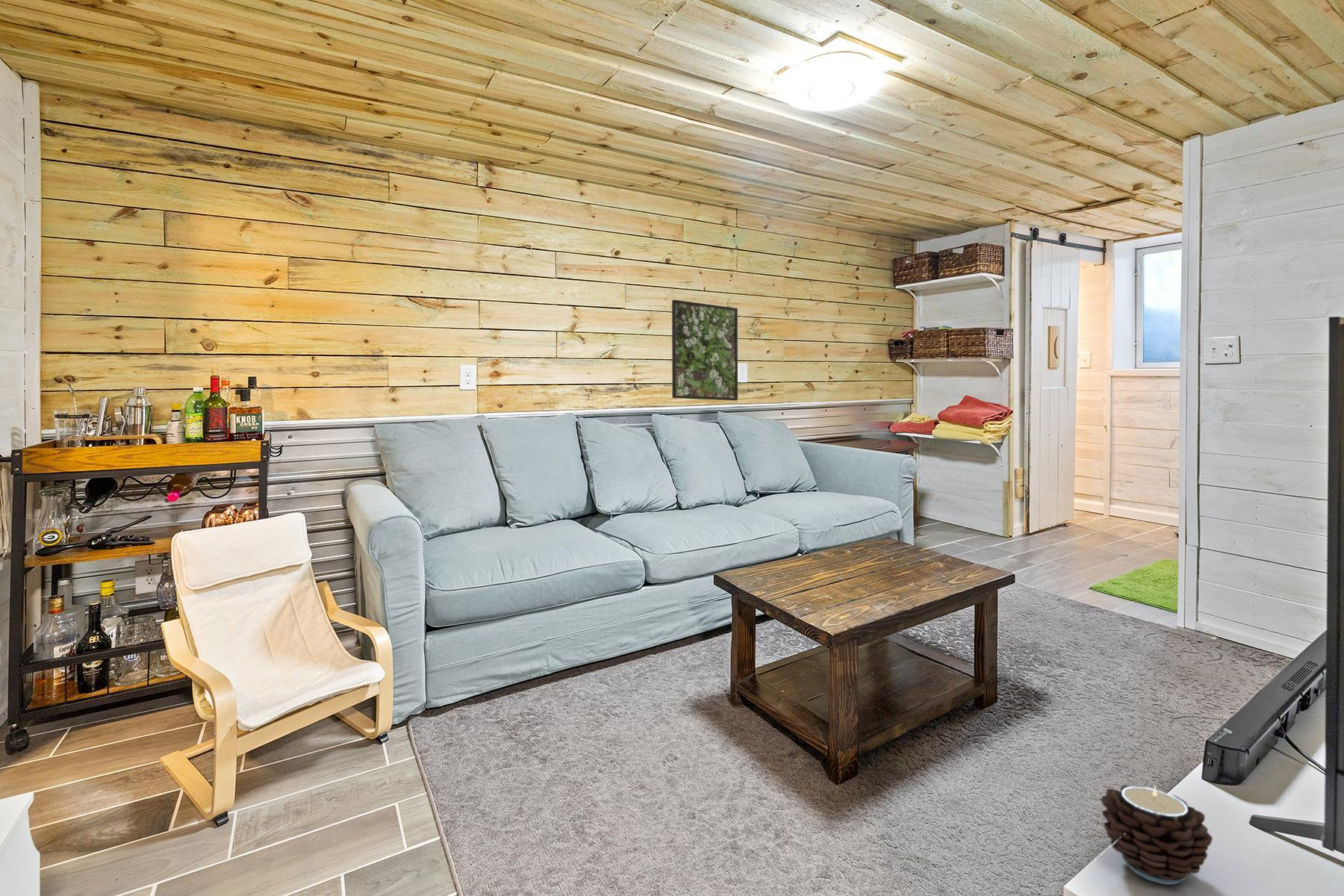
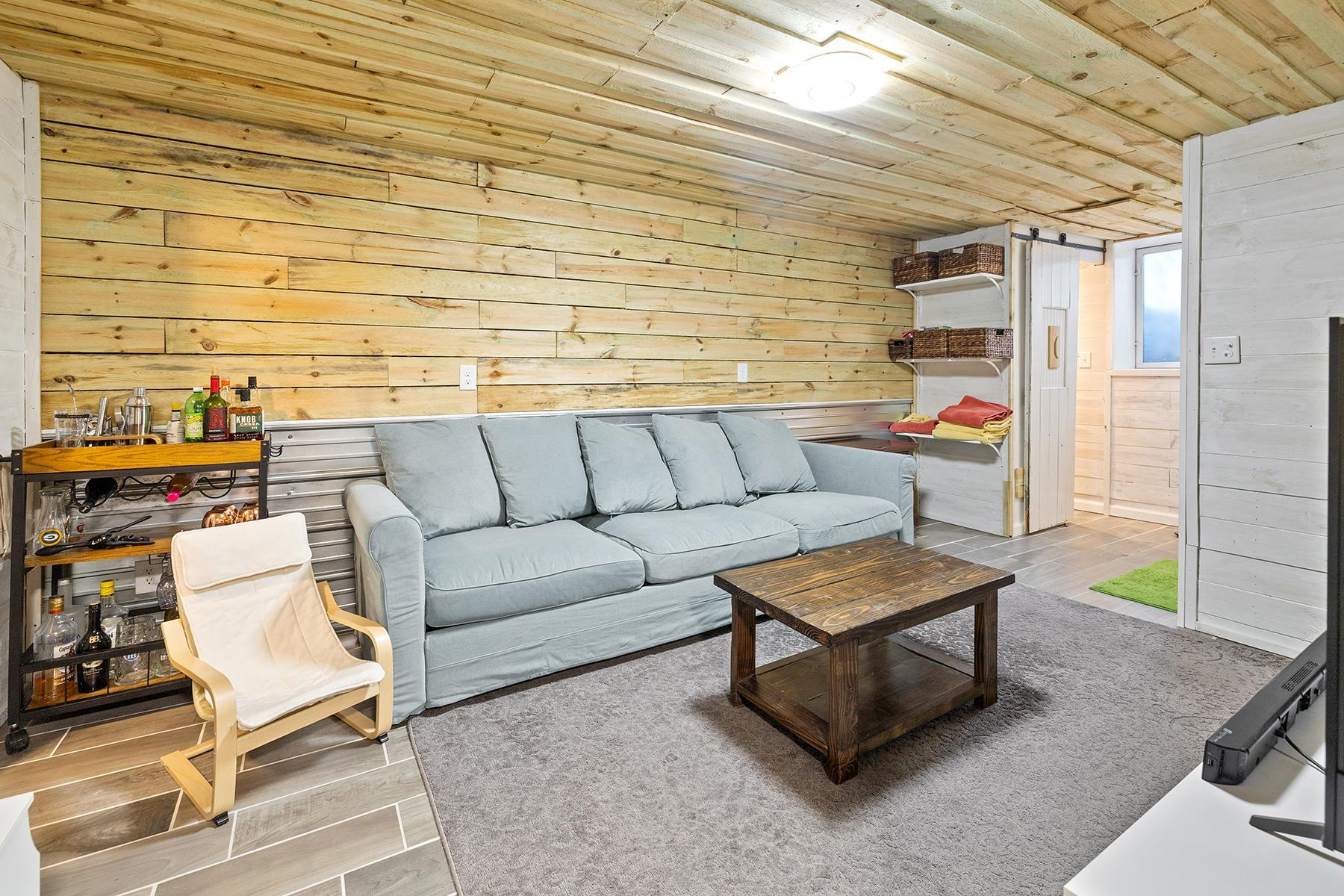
- candle [1100,784,1213,886]
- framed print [671,299,738,401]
